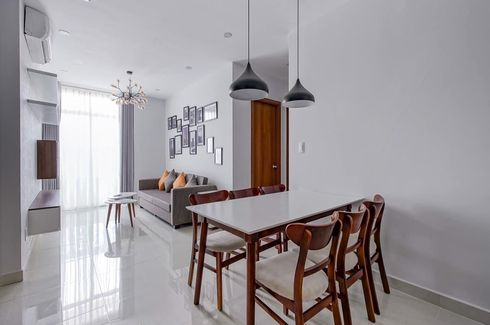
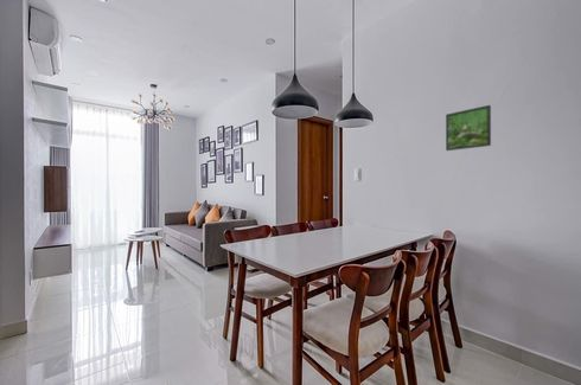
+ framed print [445,104,492,152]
